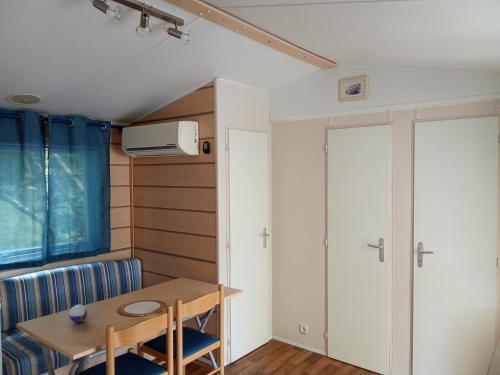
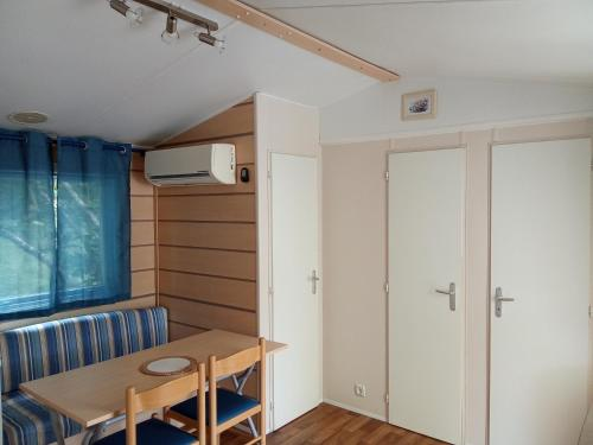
- decorative orb [68,304,89,324]
